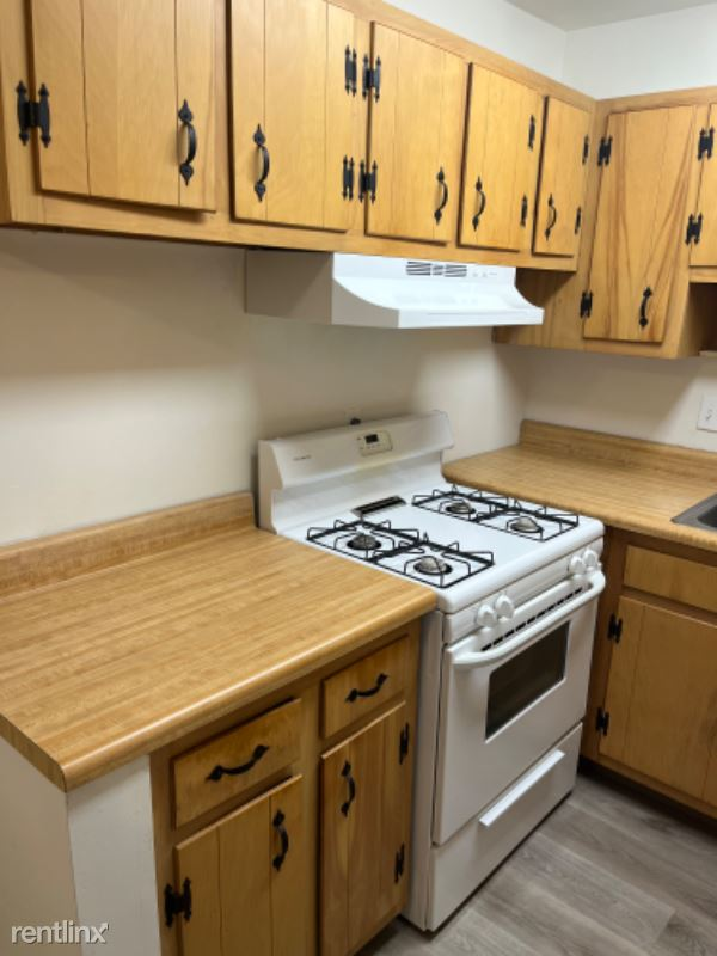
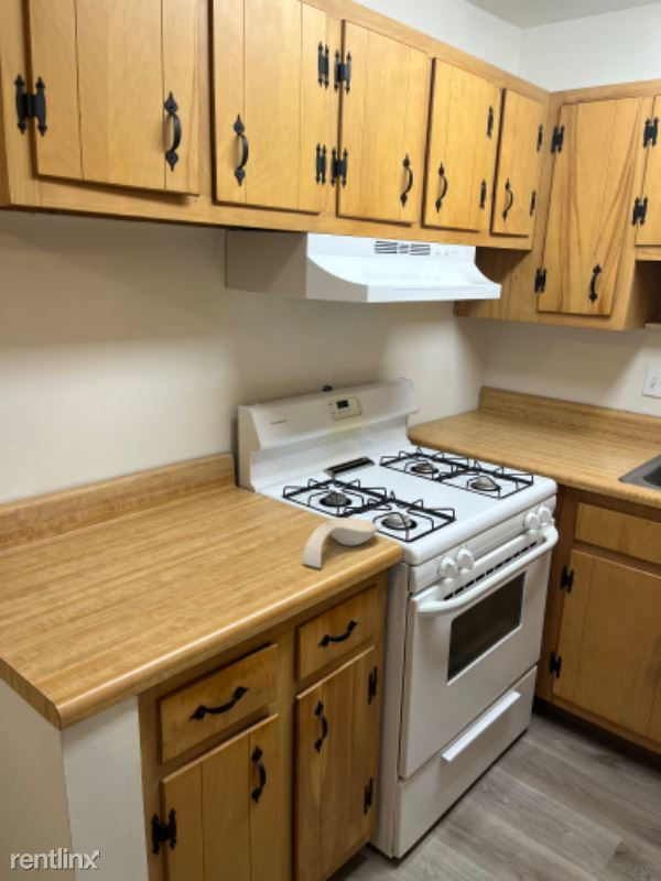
+ spoon rest [301,516,379,569]
